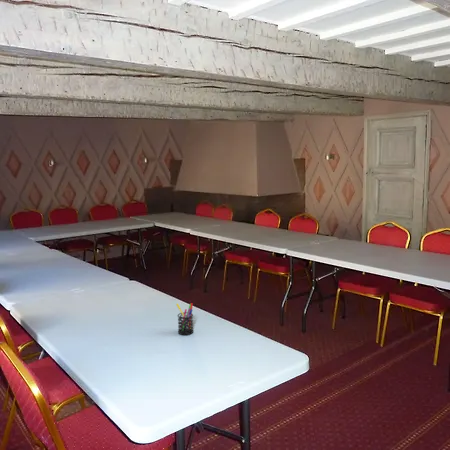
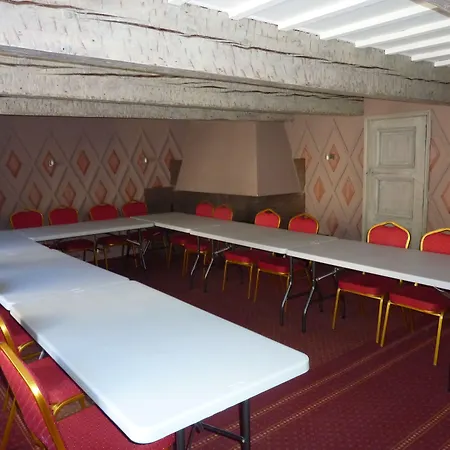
- pen holder [175,302,194,336]
